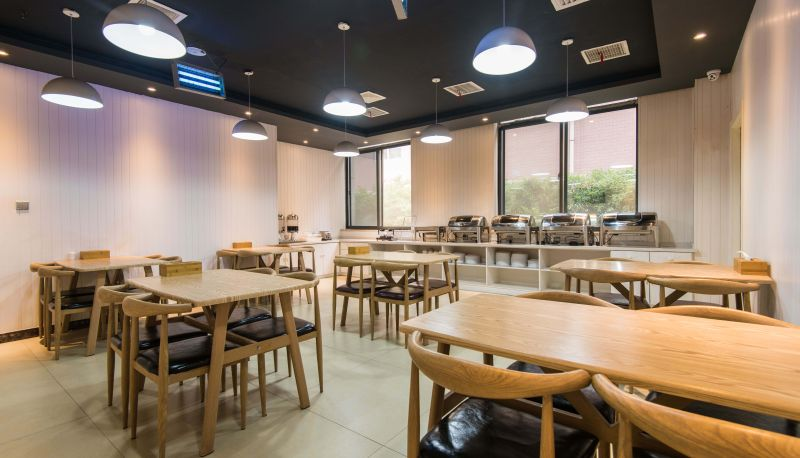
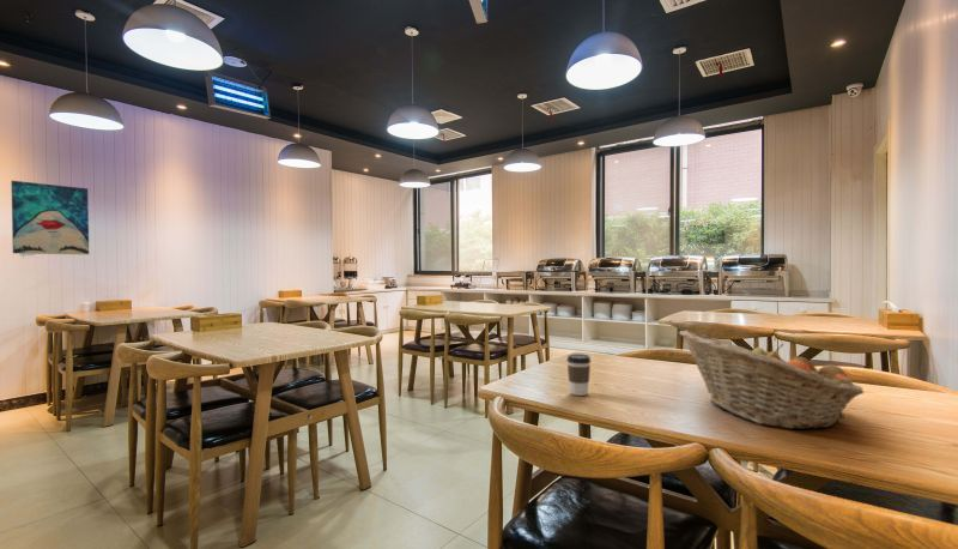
+ wall art [10,180,90,255]
+ fruit basket [678,328,865,430]
+ coffee cup [565,352,592,397]
